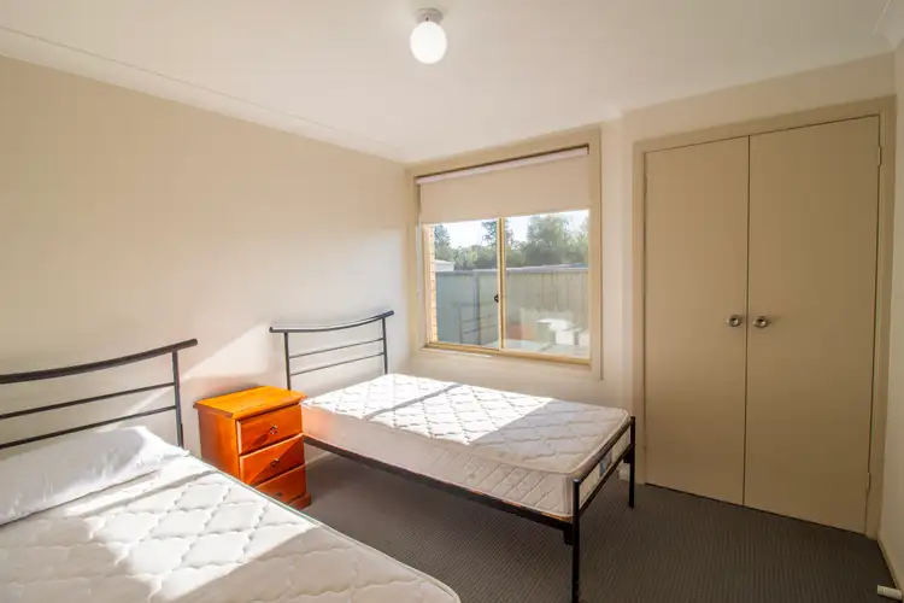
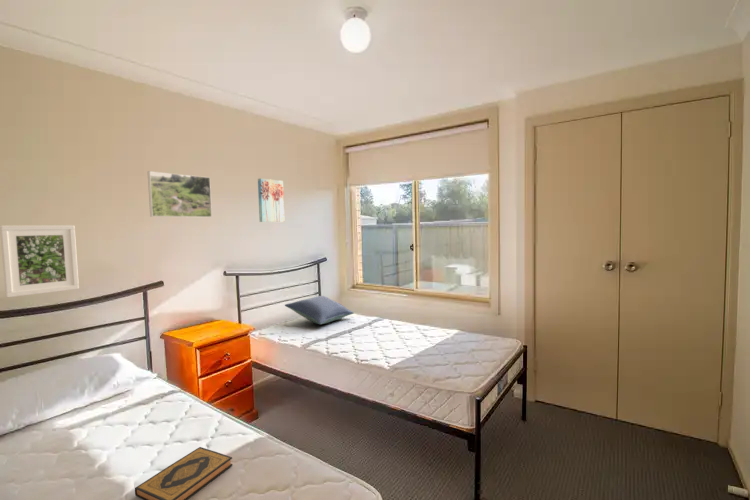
+ pillow [284,295,354,325]
+ wall art [257,177,285,223]
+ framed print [0,224,80,298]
+ hardback book [134,446,234,500]
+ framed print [147,170,213,218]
